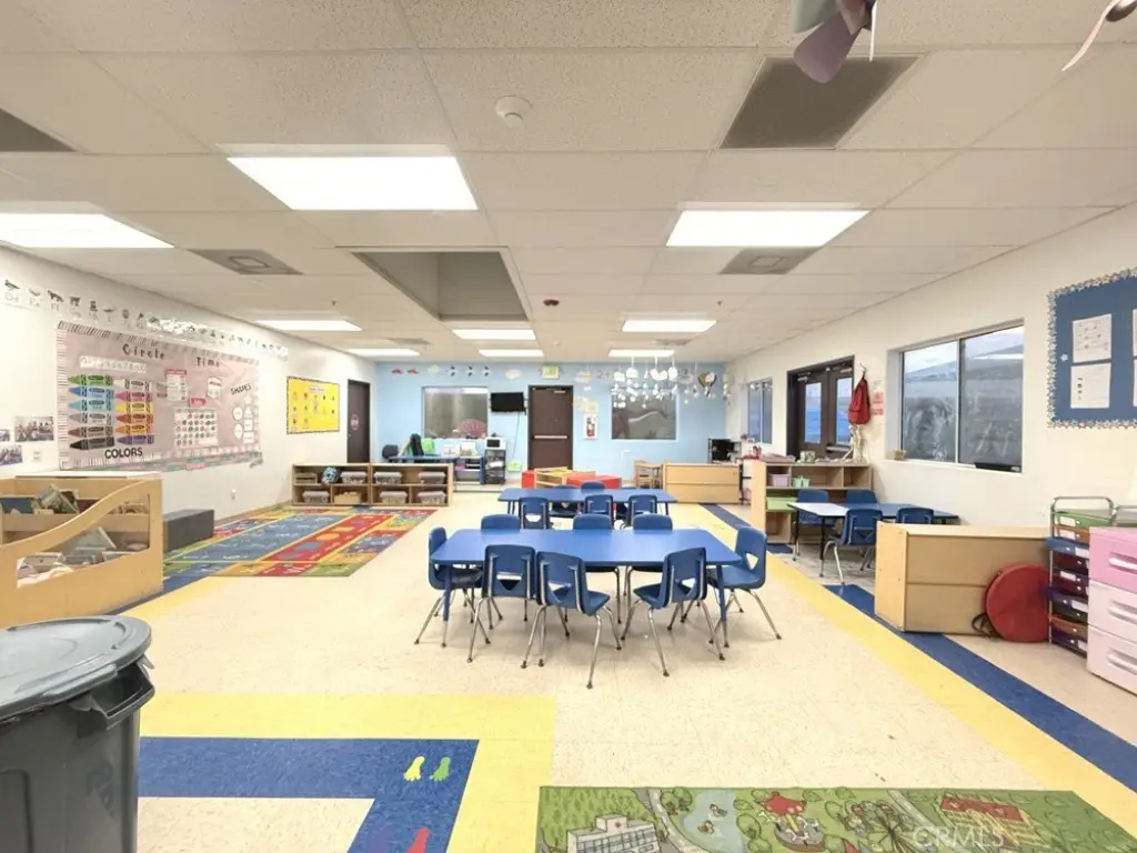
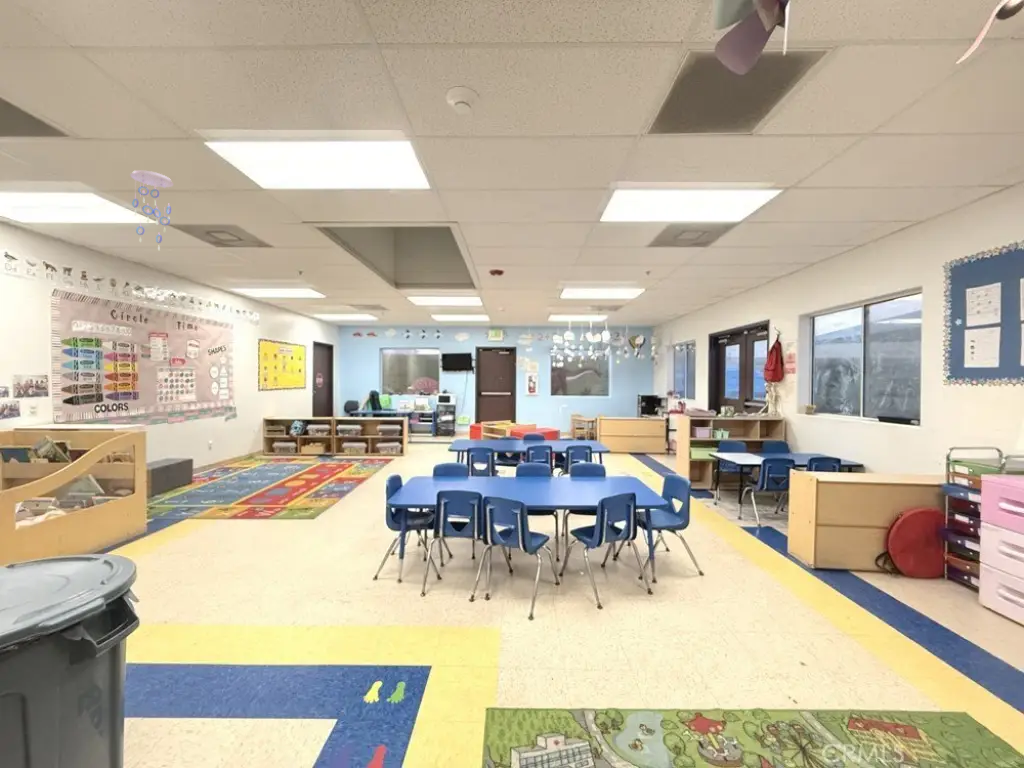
+ ceiling mobile [129,169,175,251]
